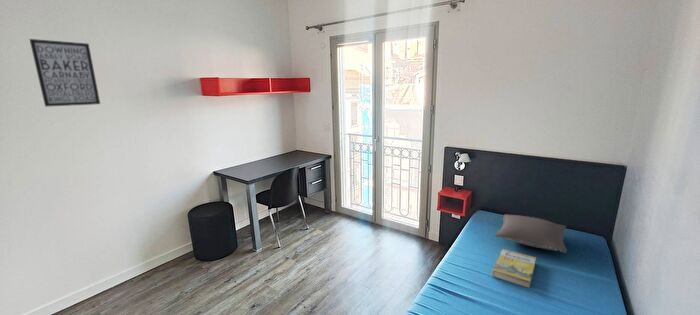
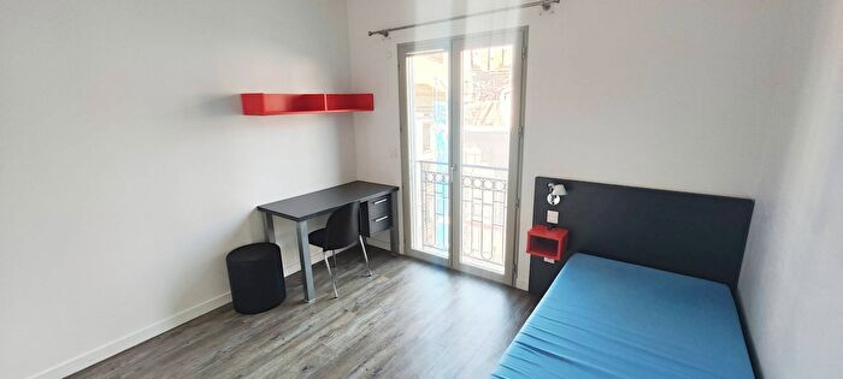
- wall art [28,38,101,108]
- book [491,248,537,289]
- pillow [494,214,568,253]
